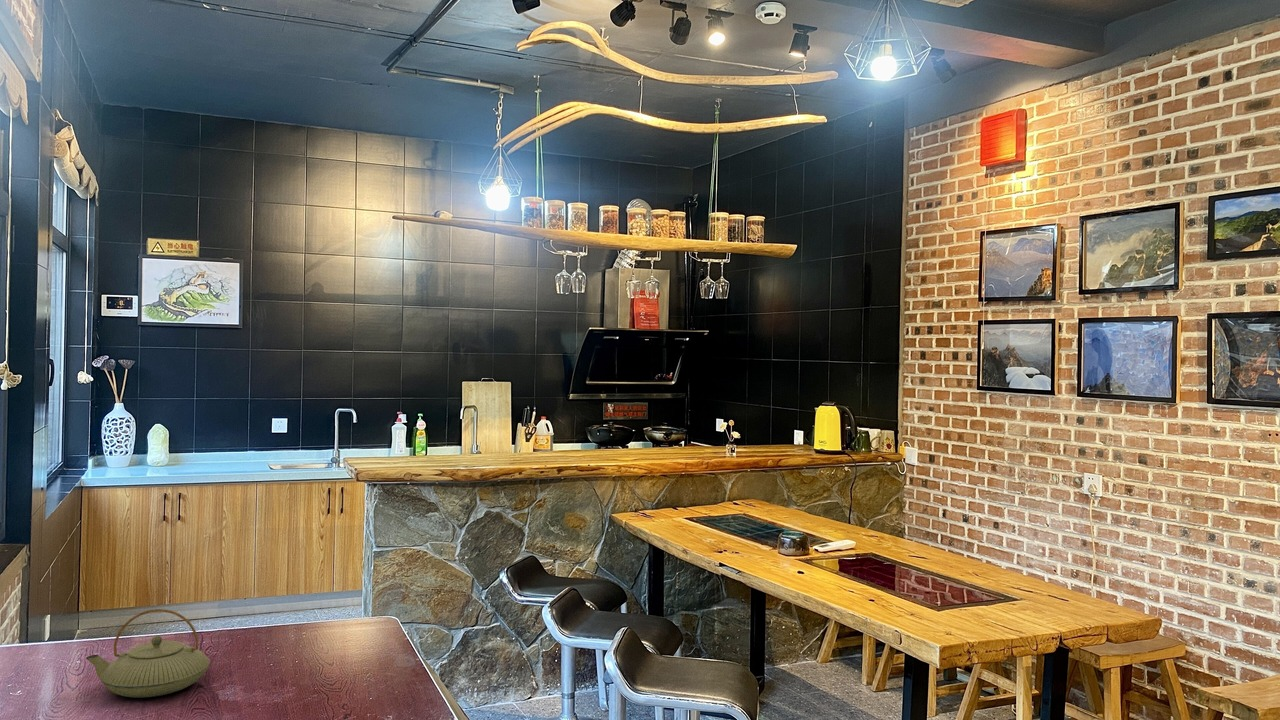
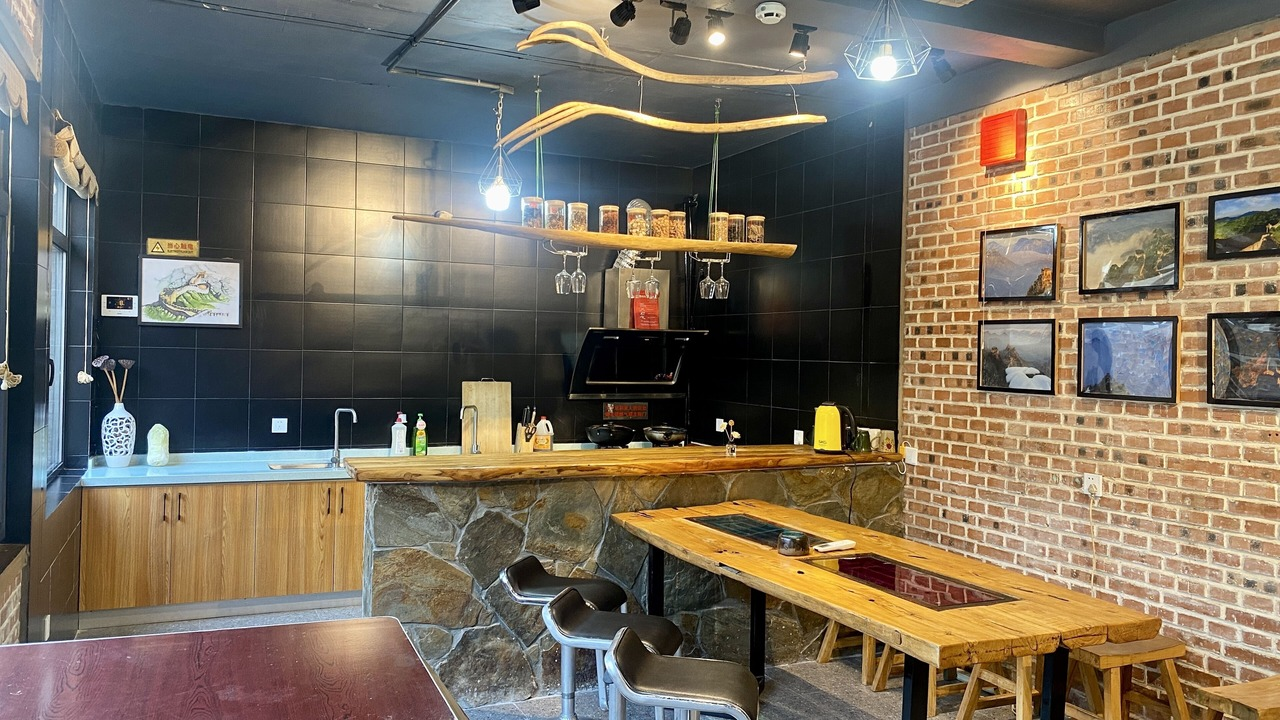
- teapot [85,608,211,699]
